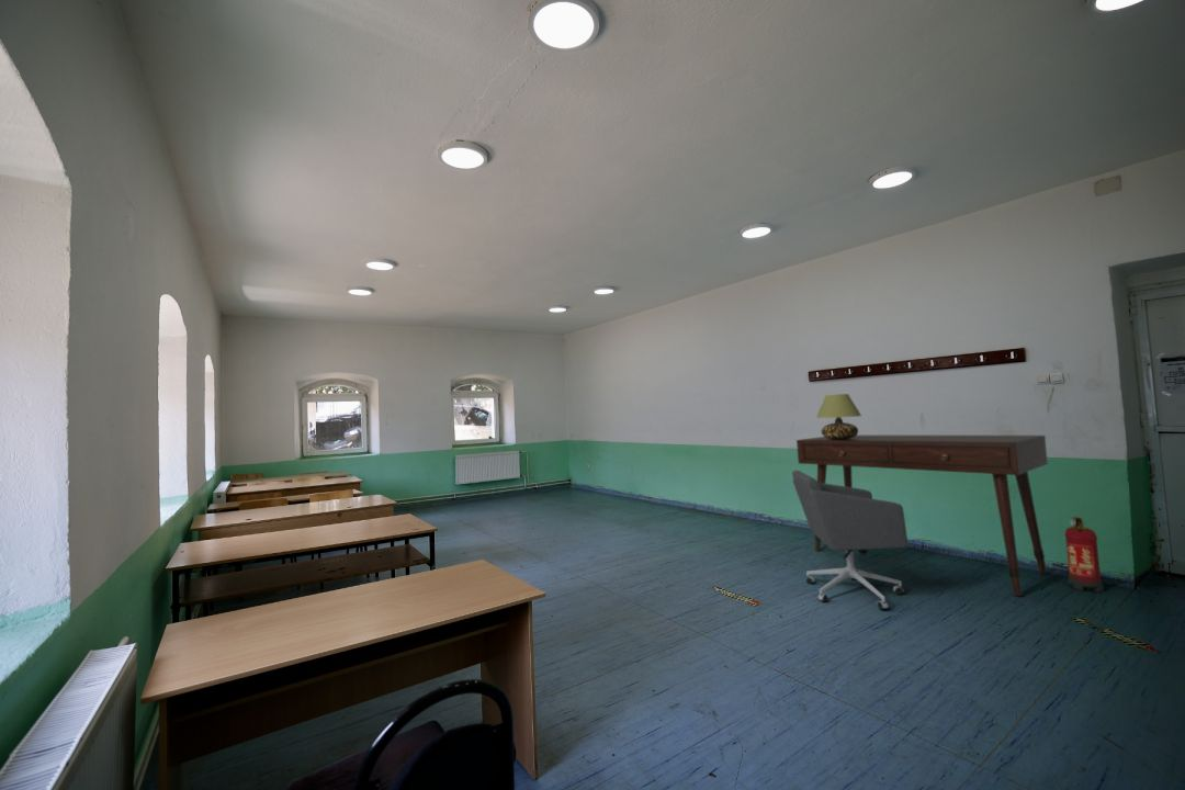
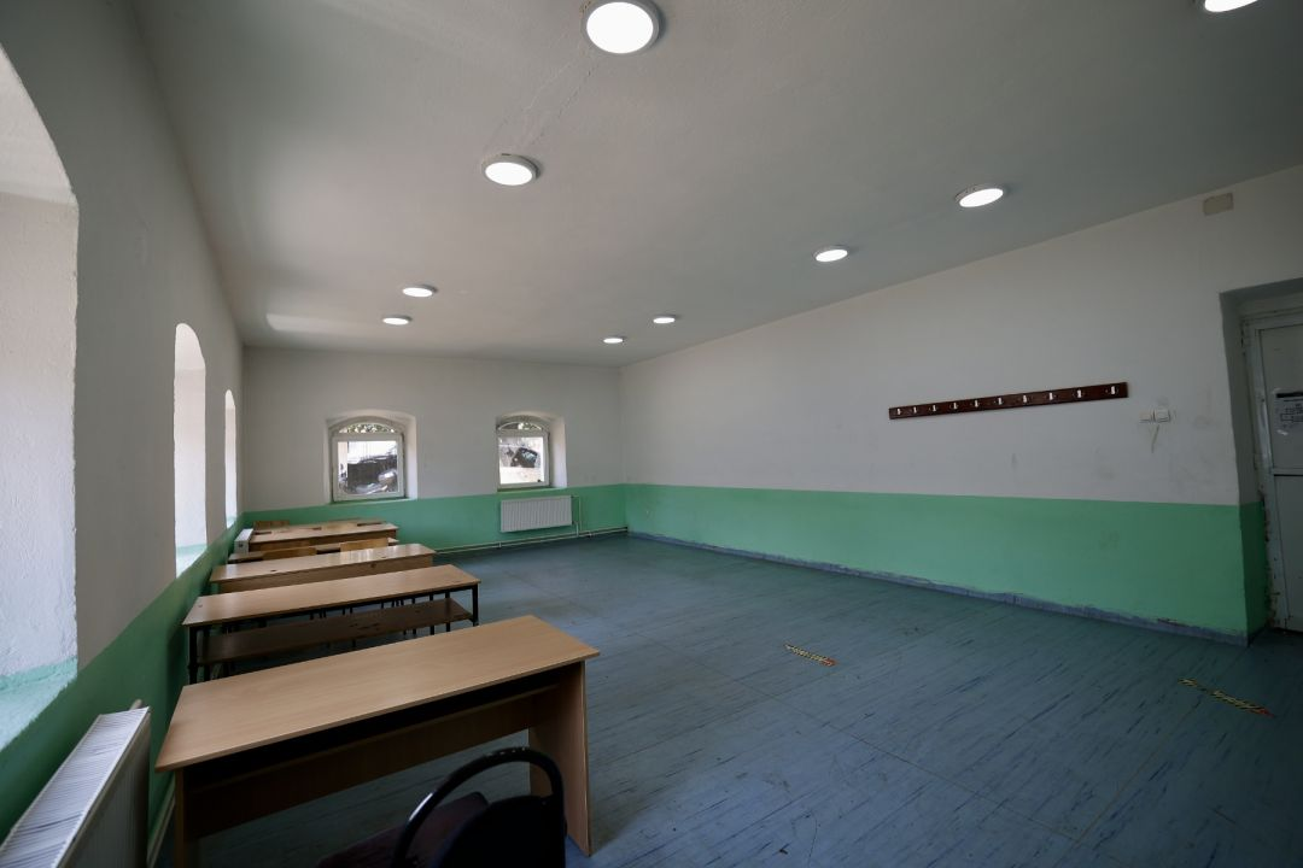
- office chair [791,470,910,611]
- fire extinguisher [1063,516,1105,594]
- desk [795,435,1049,597]
- table lamp [815,393,862,439]
